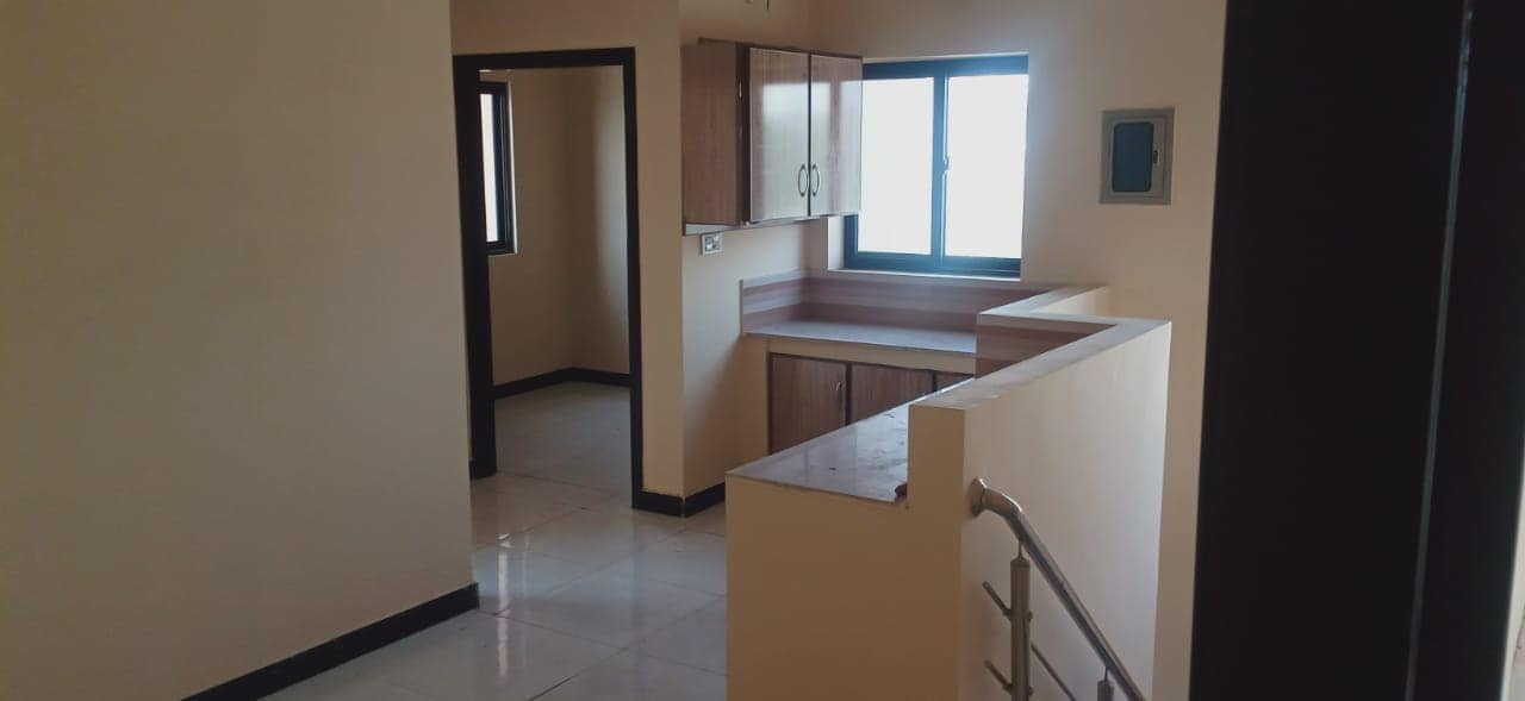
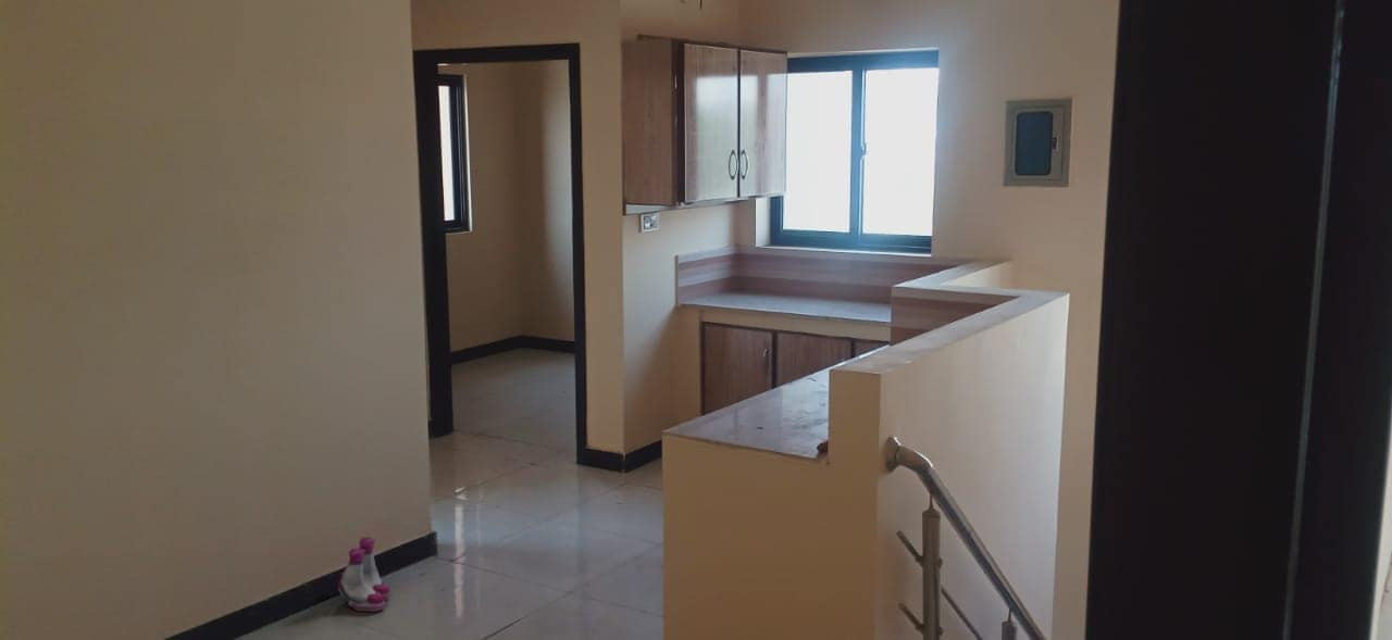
+ boots [337,536,391,612]
